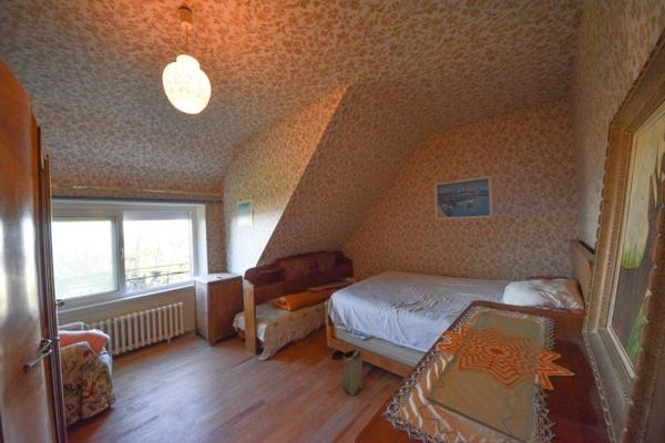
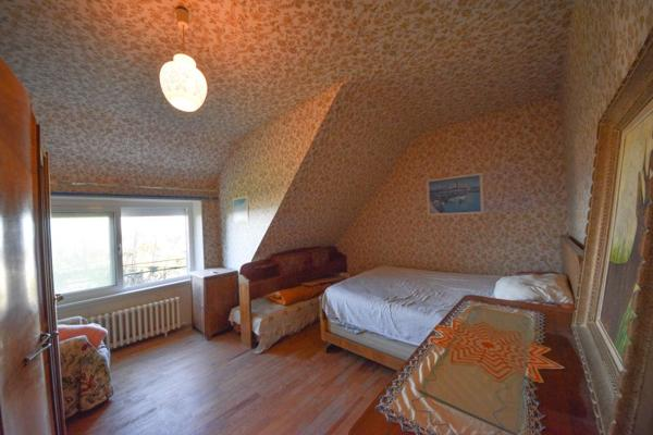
- basket [340,347,365,396]
